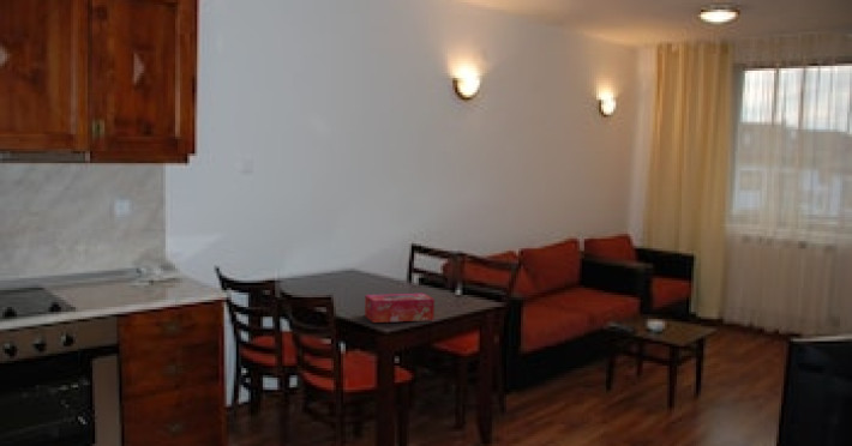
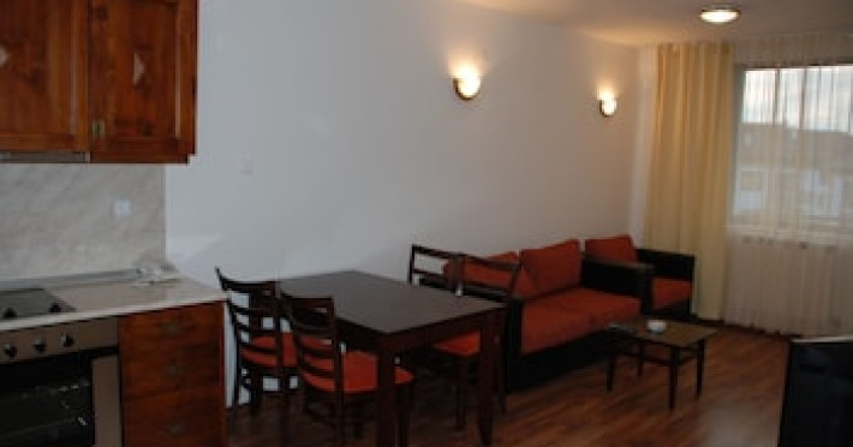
- tissue box [364,293,436,324]
